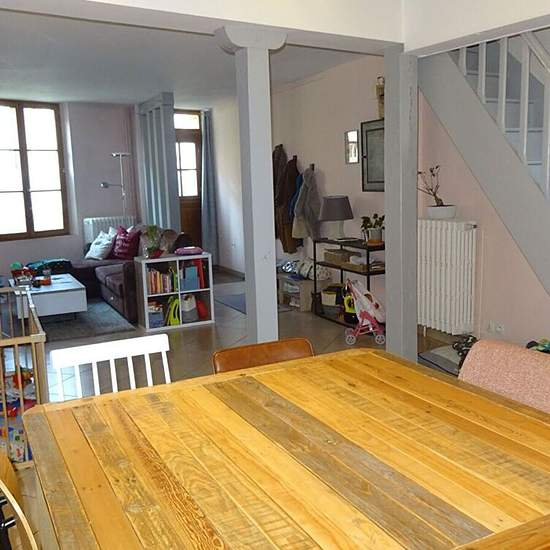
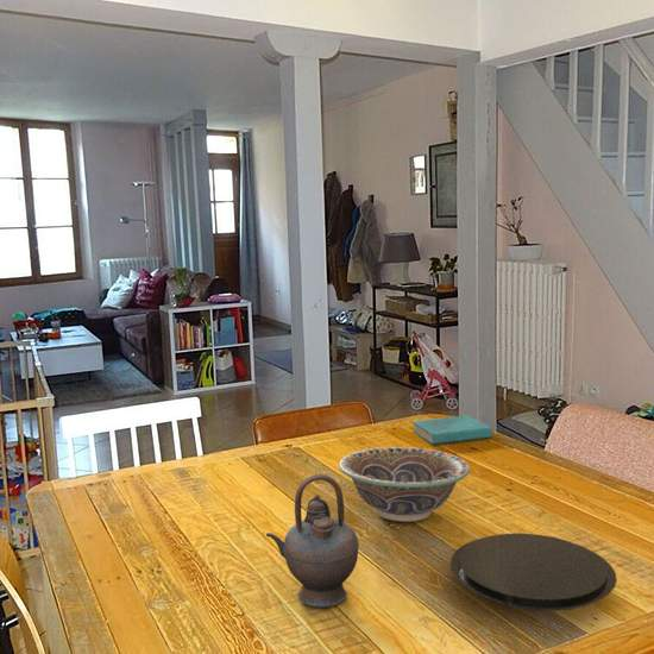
+ decorative bowl [338,446,471,523]
+ teapot [265,473,359,609]
+ plate [449,533,618,612]
+ book [411,414,492,446]
